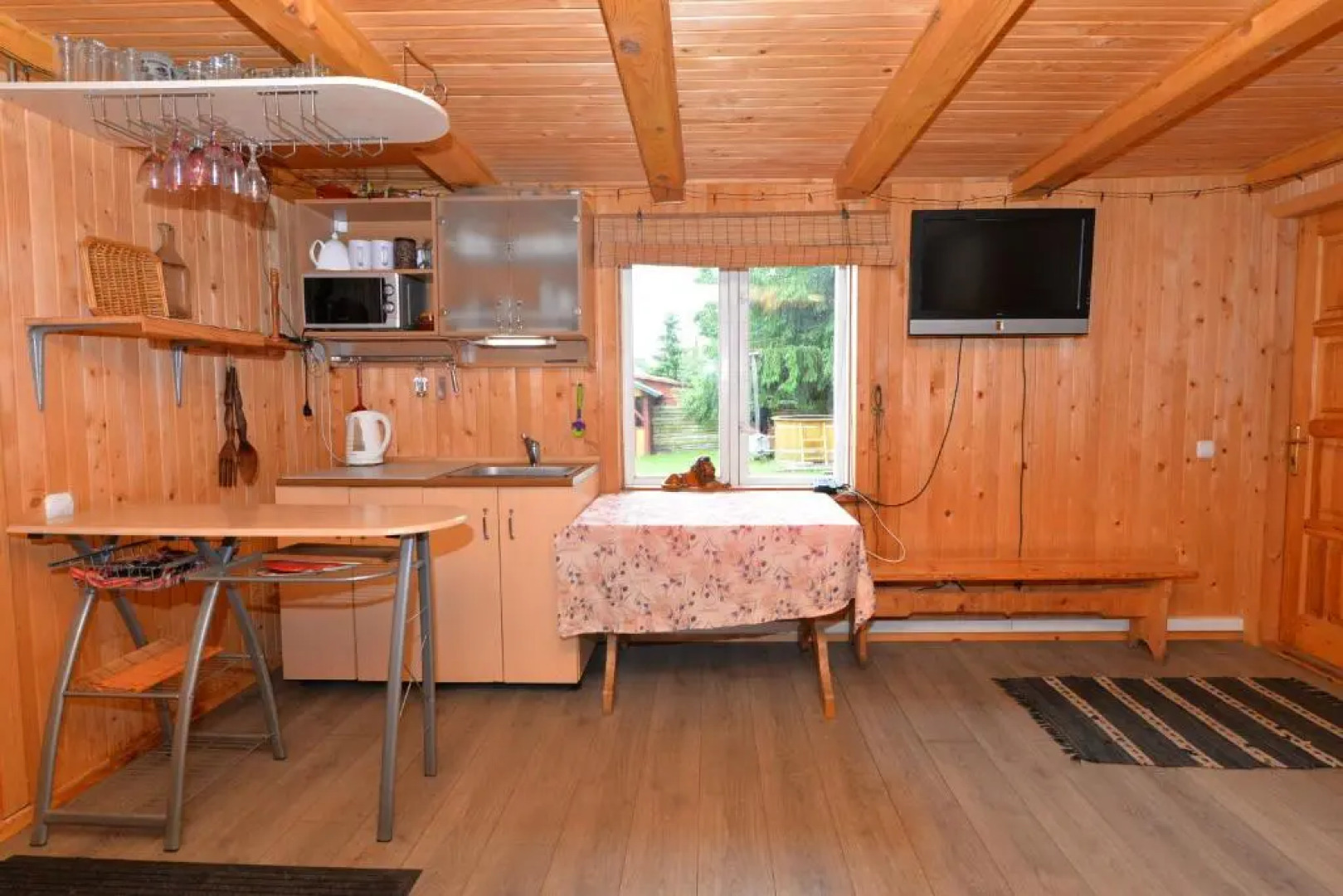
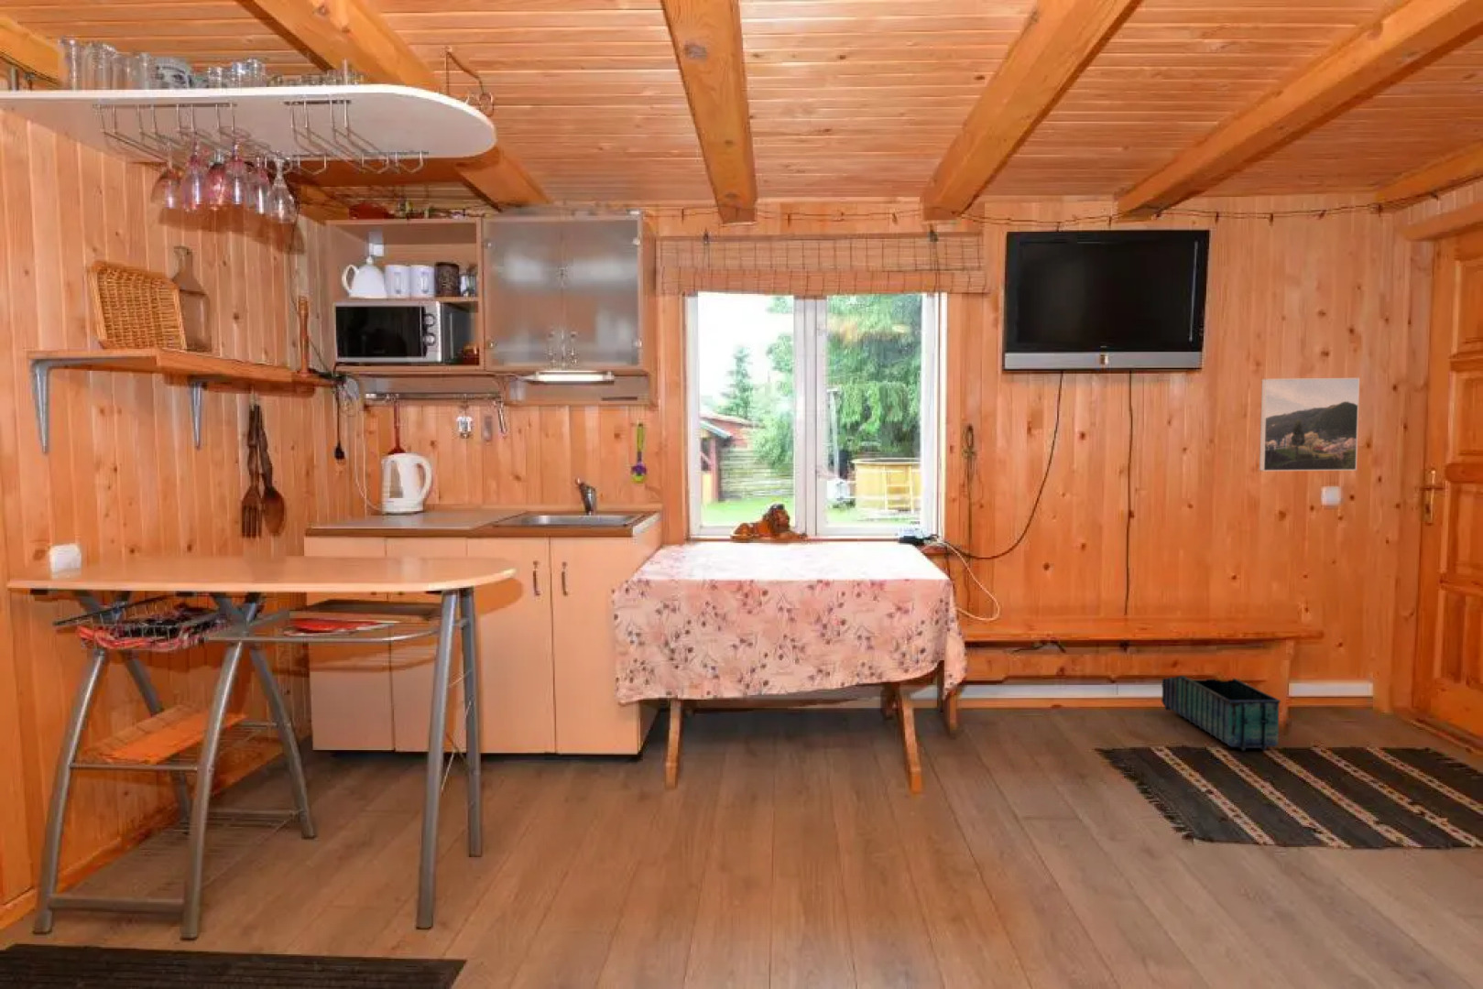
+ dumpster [1161,674,1282,752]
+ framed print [1259,377,1360,471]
